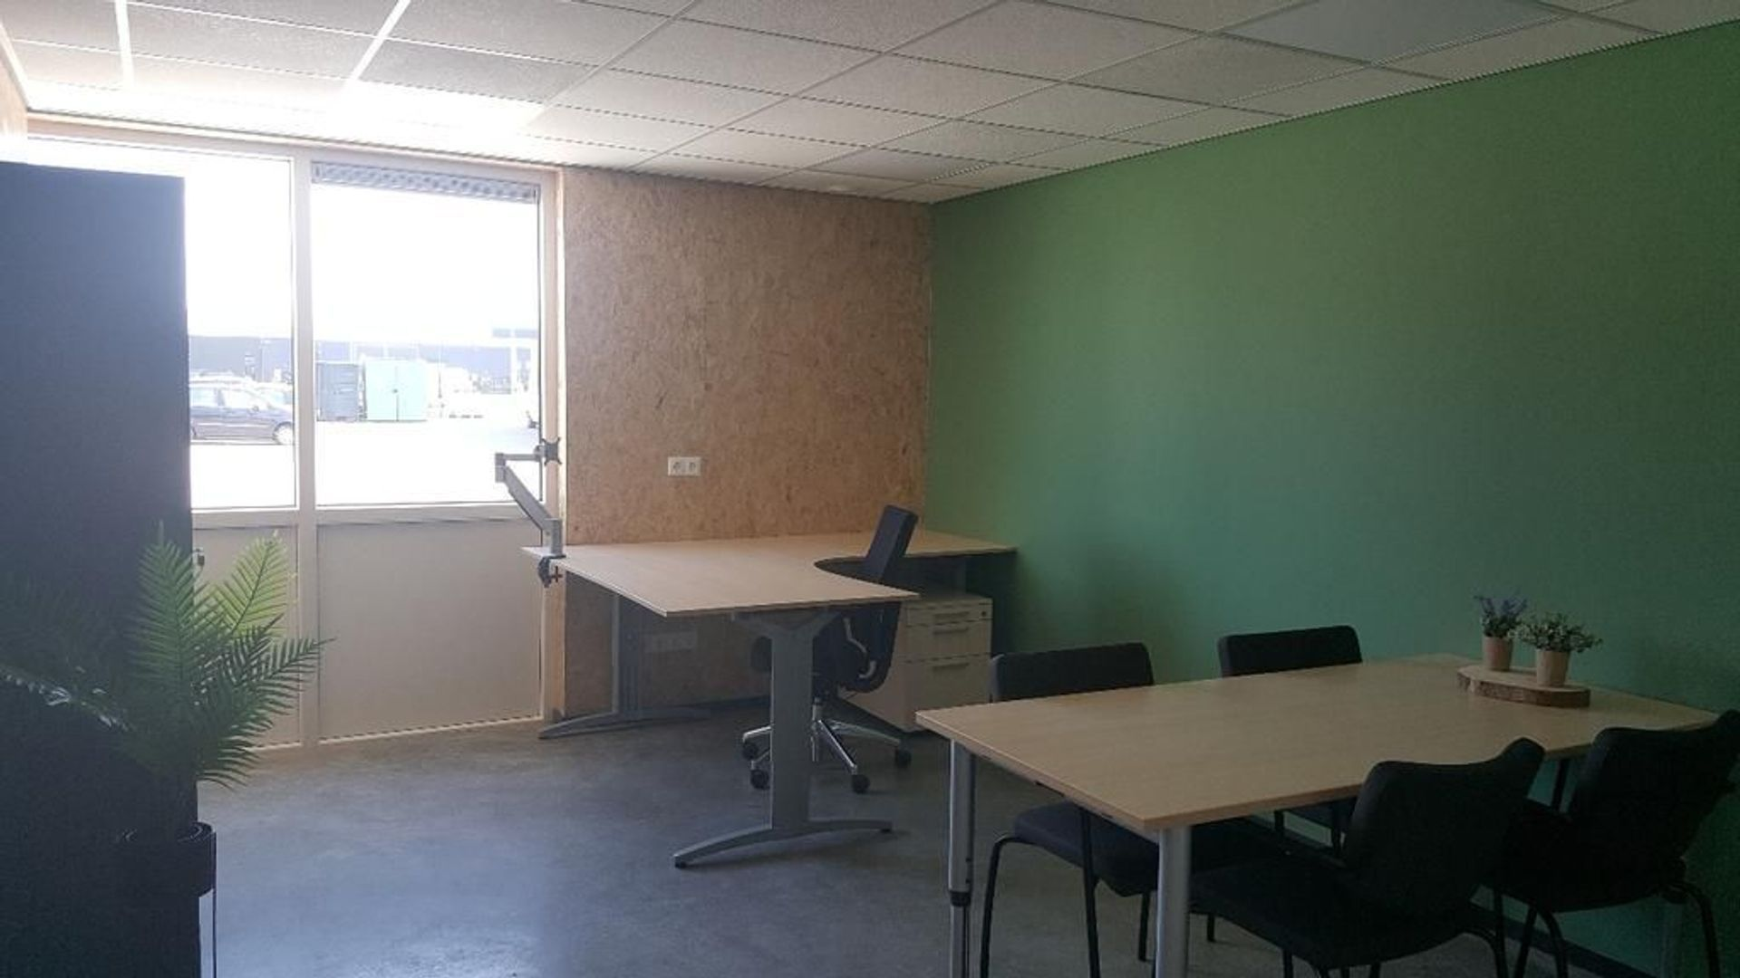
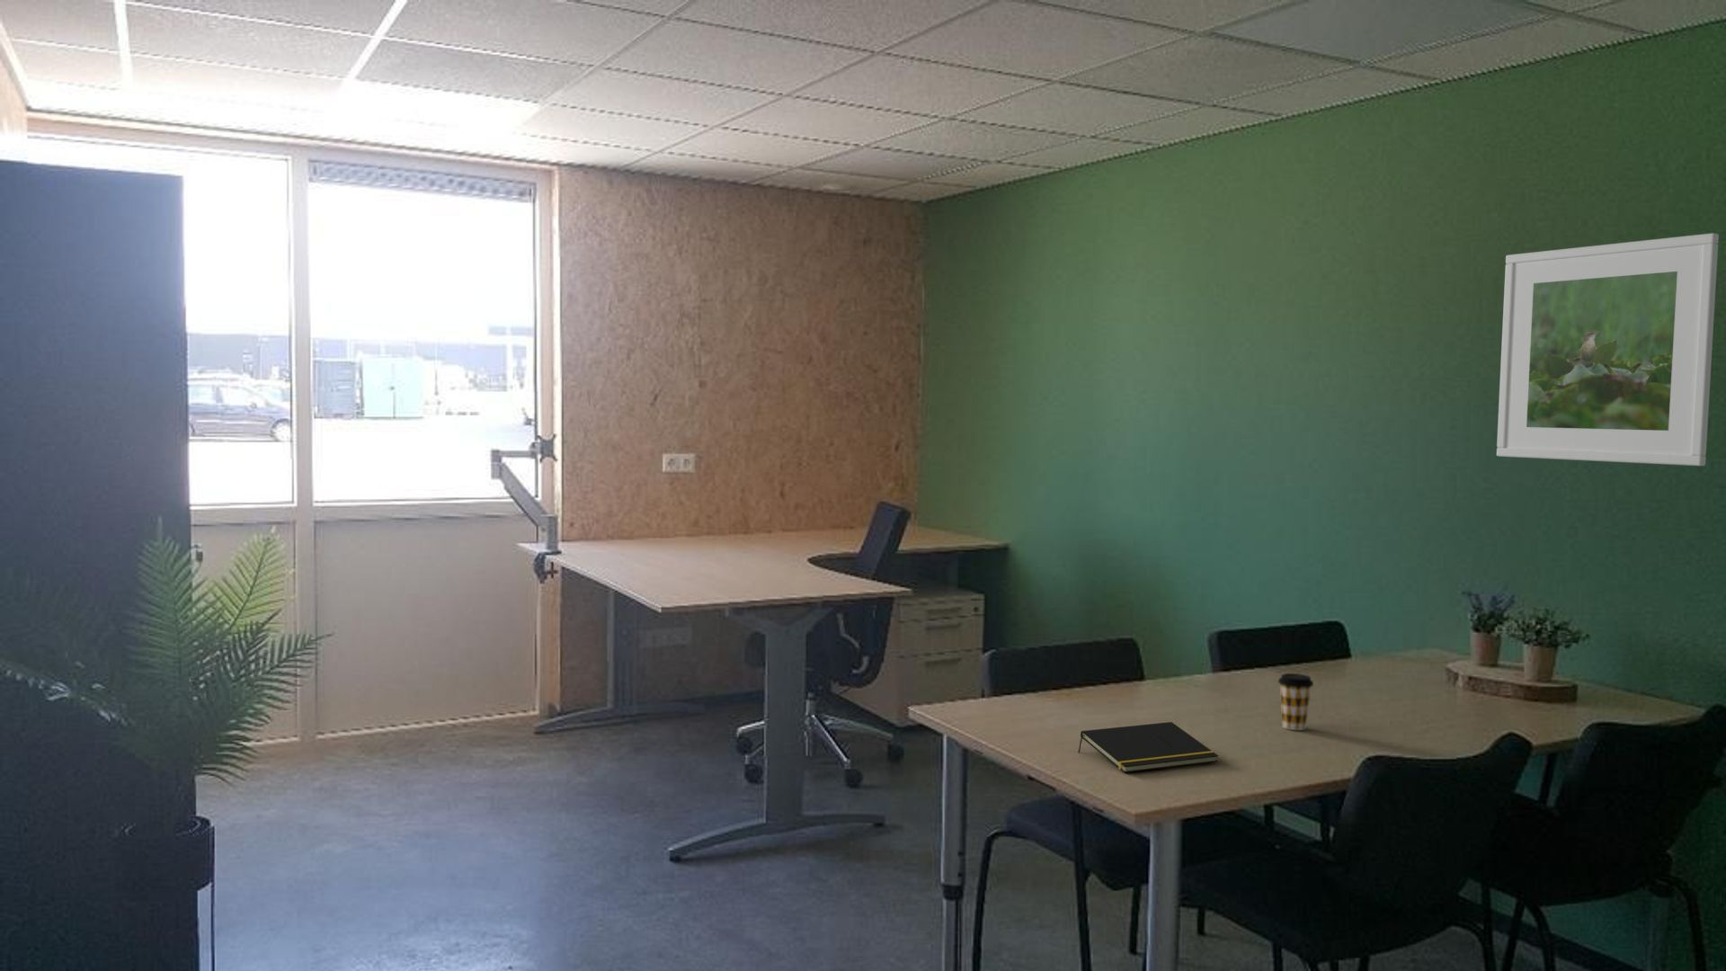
+ coffee cup [1278,672,1315,732]
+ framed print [1496,232,1720,467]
+ notepad [1076,721,1219,773]
